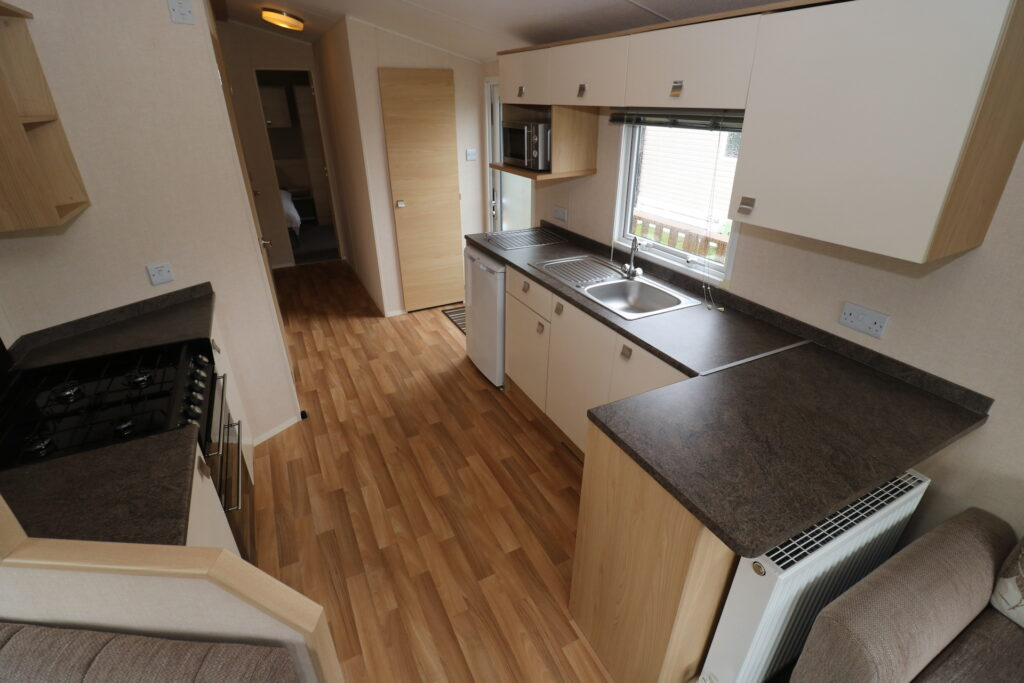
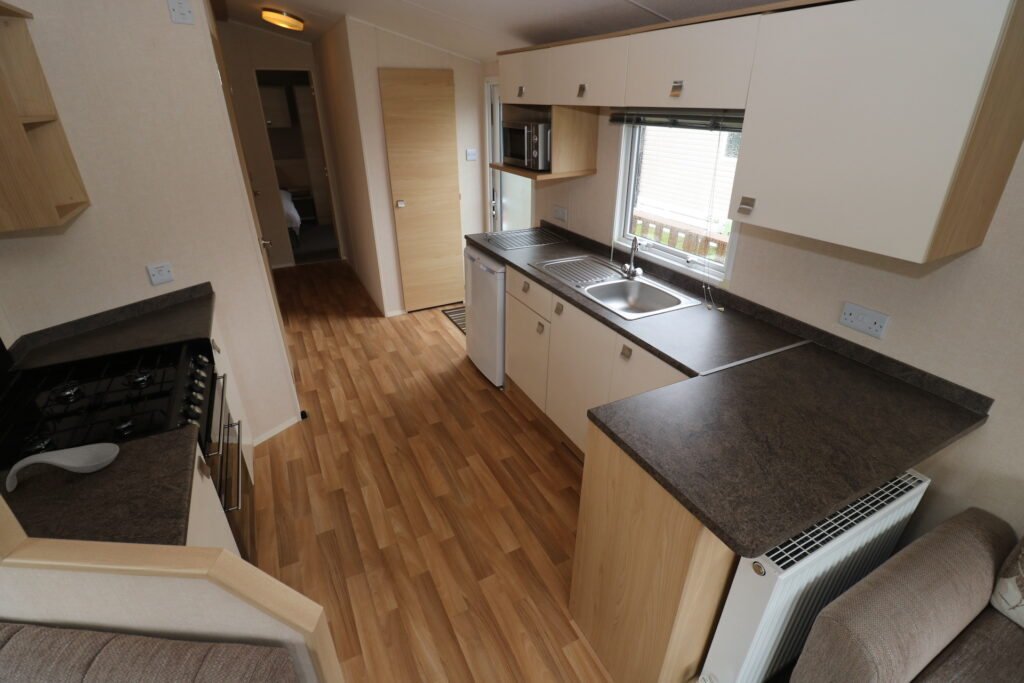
+ spoon rest [5,442,120,493]
